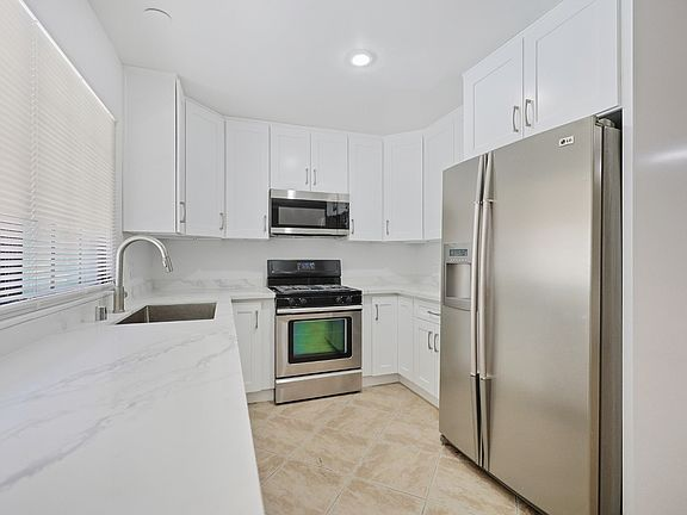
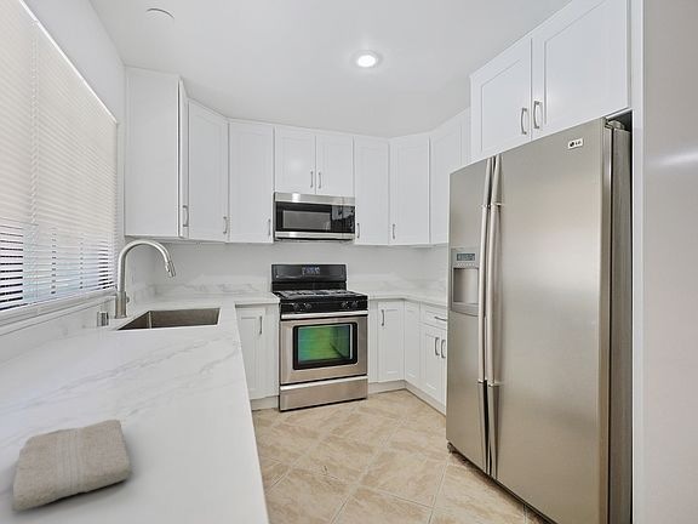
+ washcloth [10,418,133,512]
